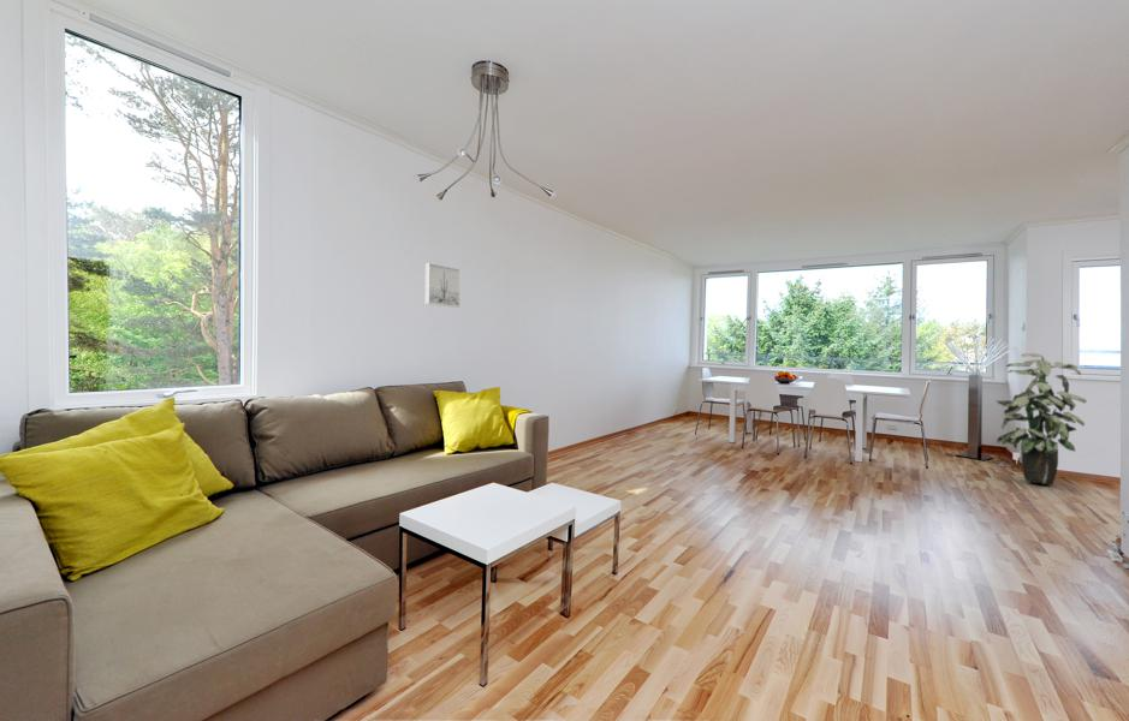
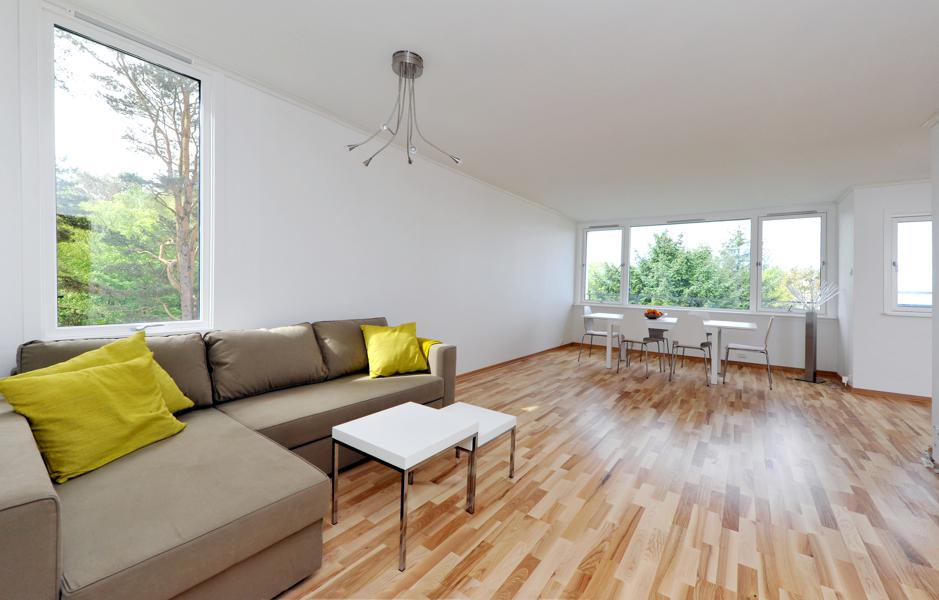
- indoor plant [994,352,1088,485]
- wall art [424,262,462,309]
